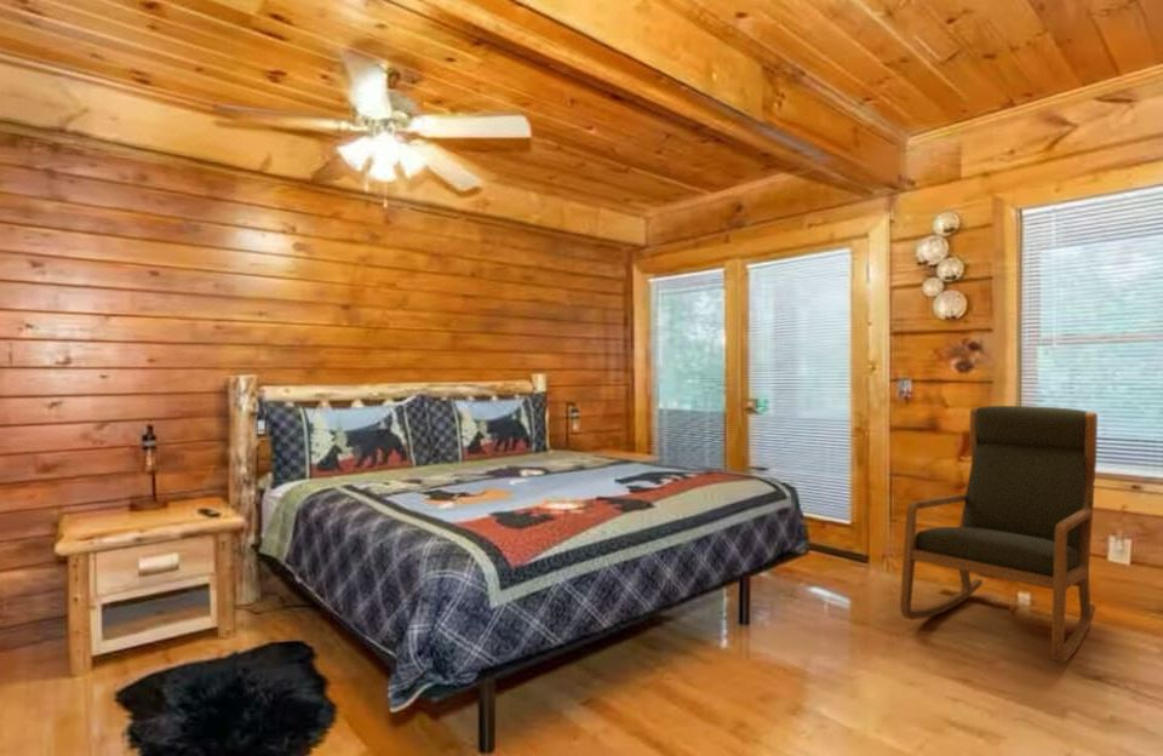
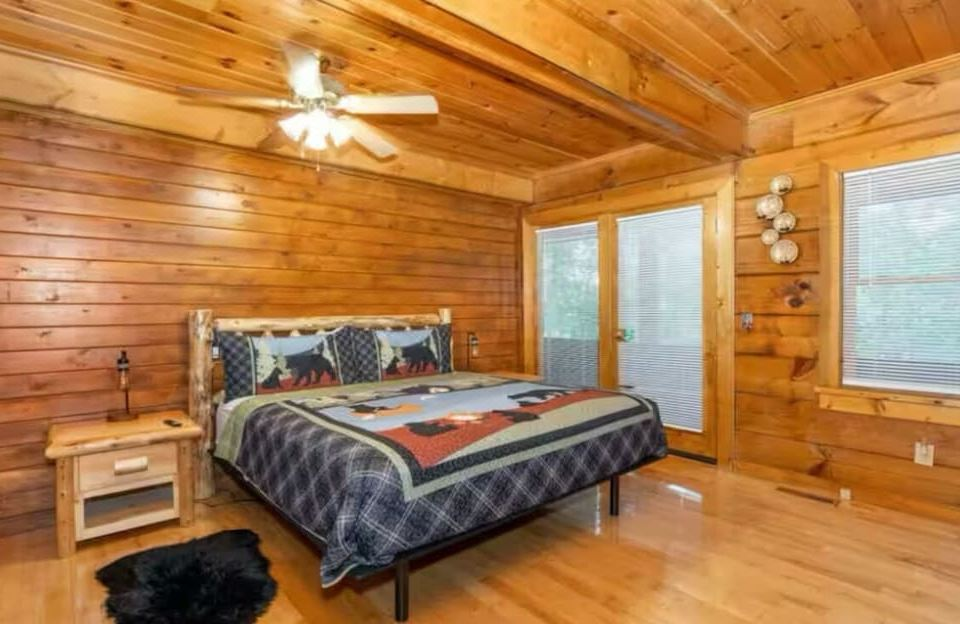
- rocking chair [899,405,1099,663]
